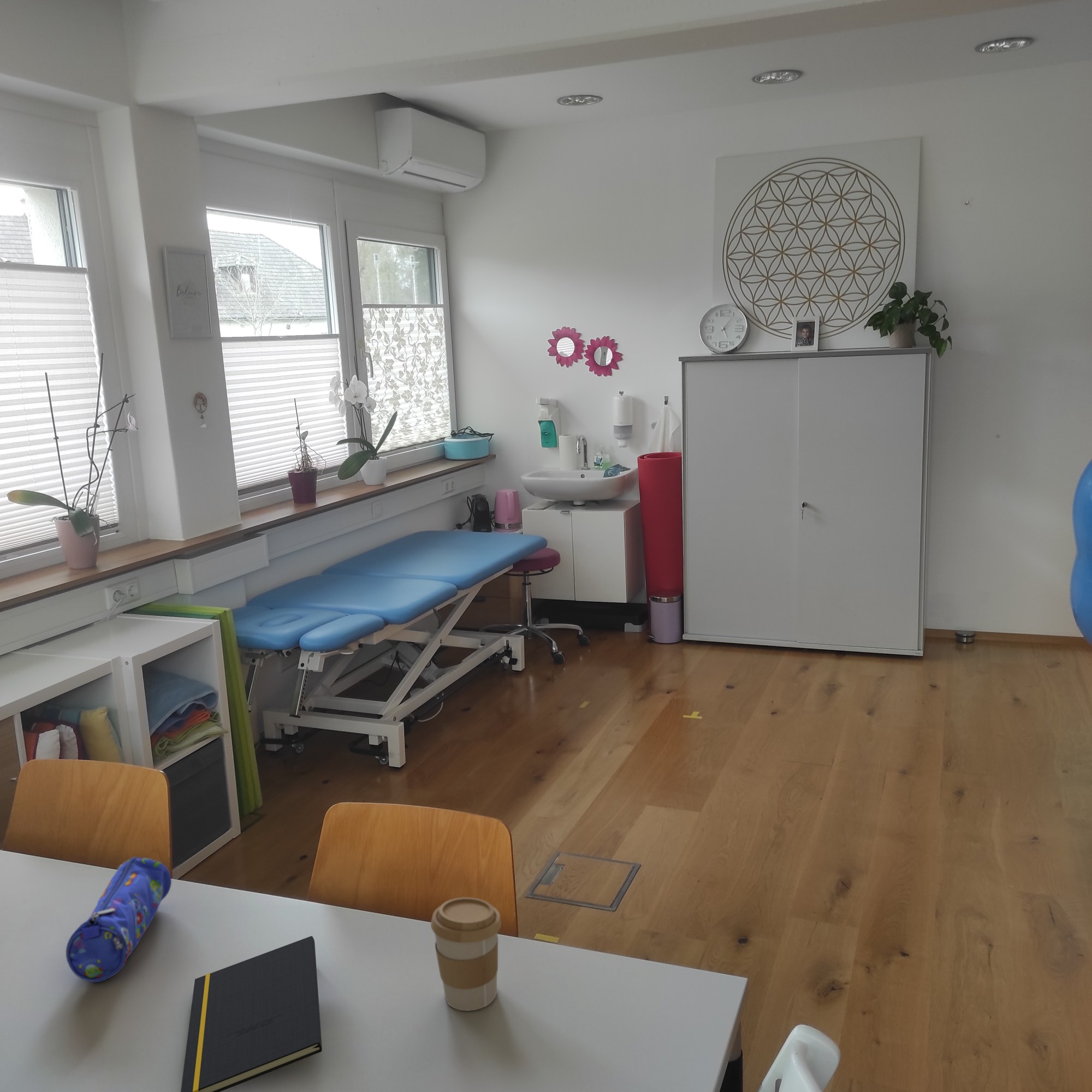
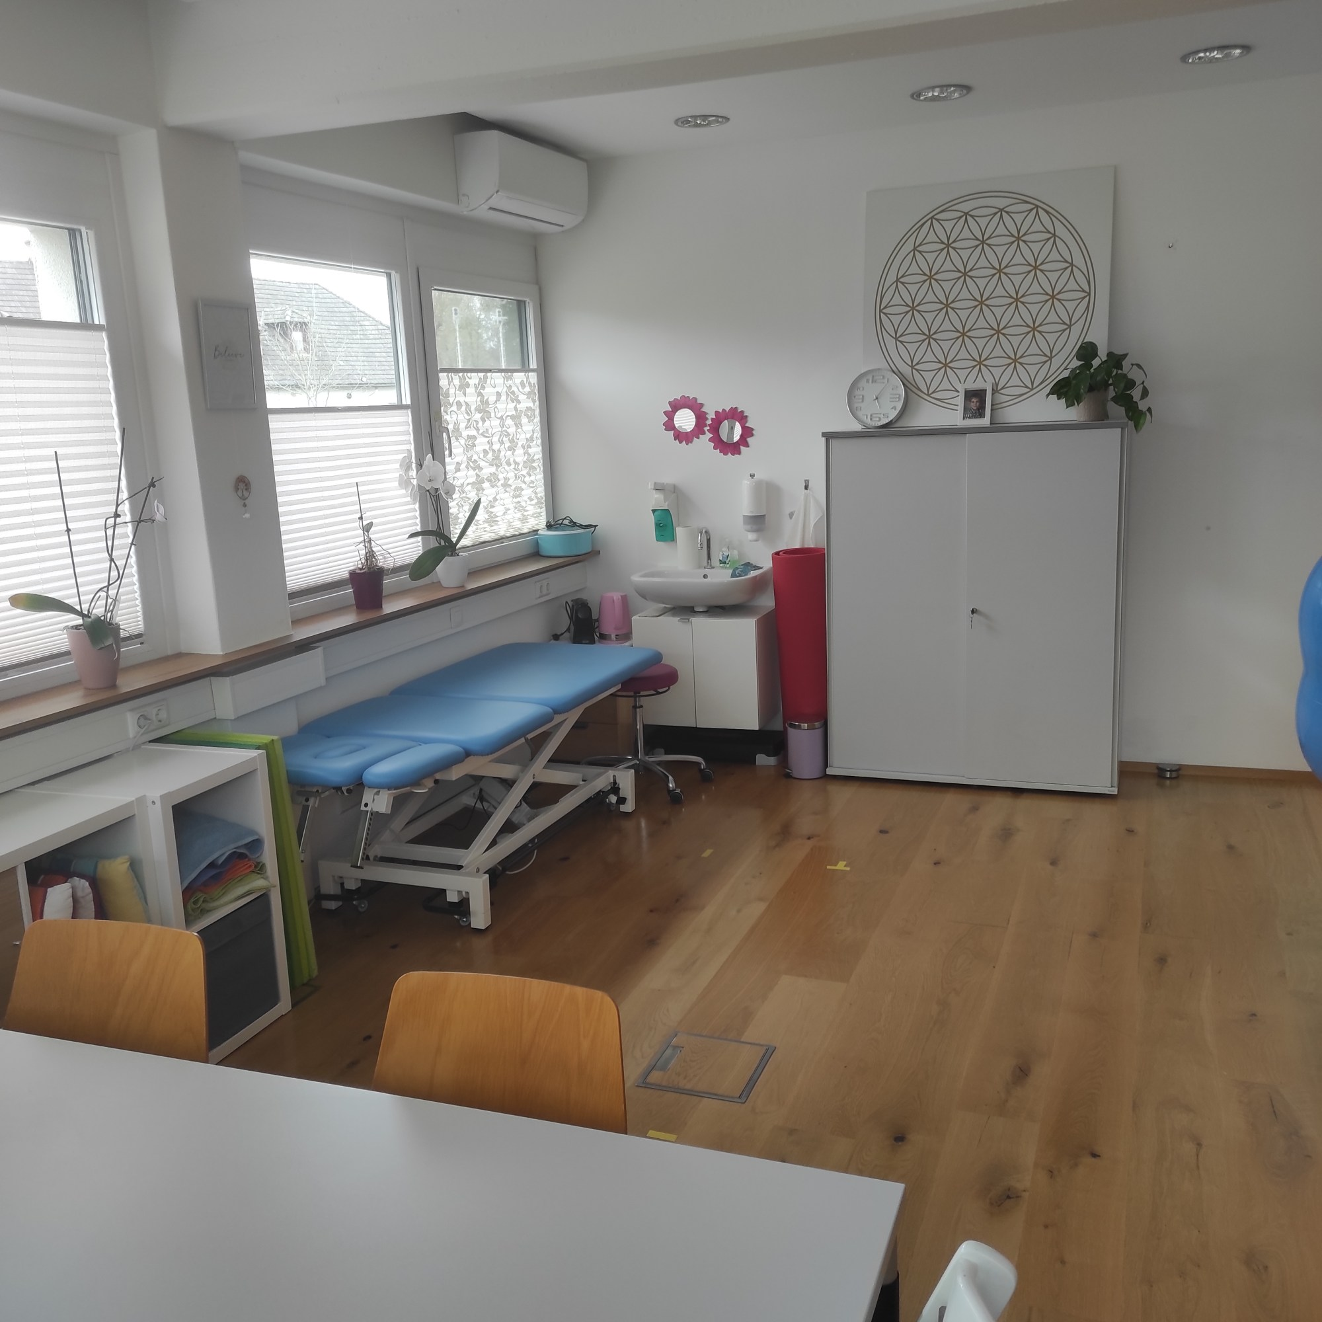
- notepad [180,936,323,1092]
- coffee cup [430,897,502,1011]
- pencil case [66,857,172,983]
